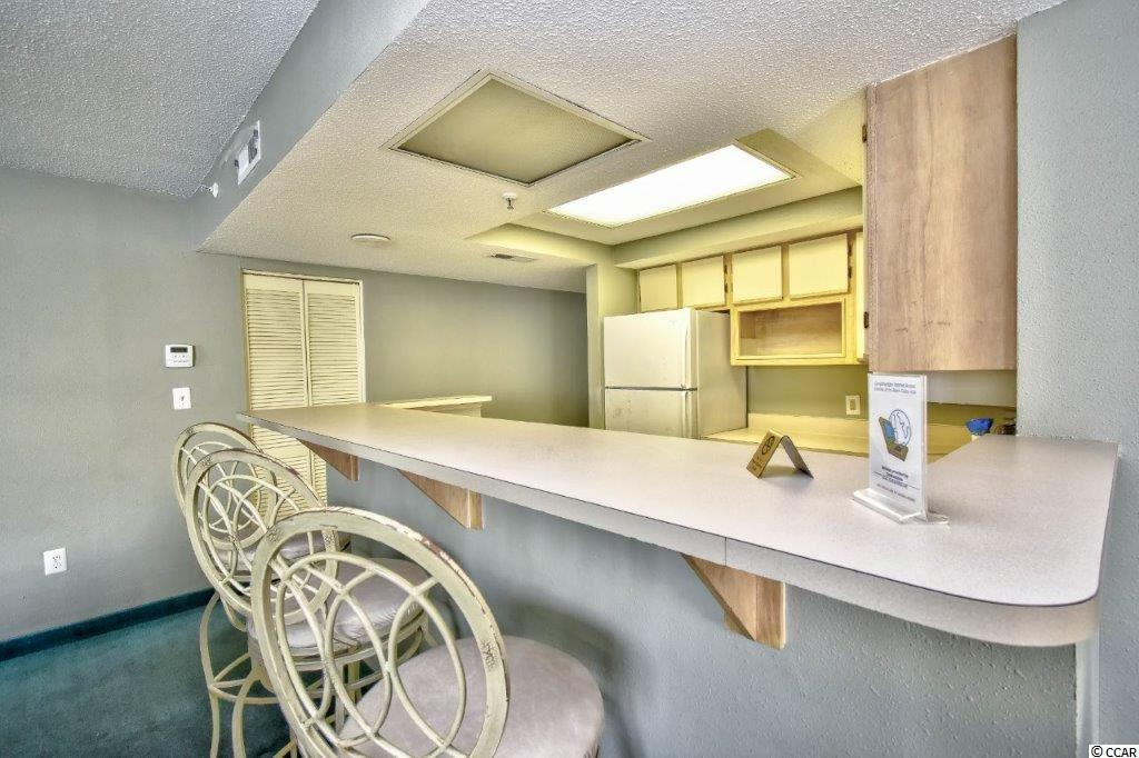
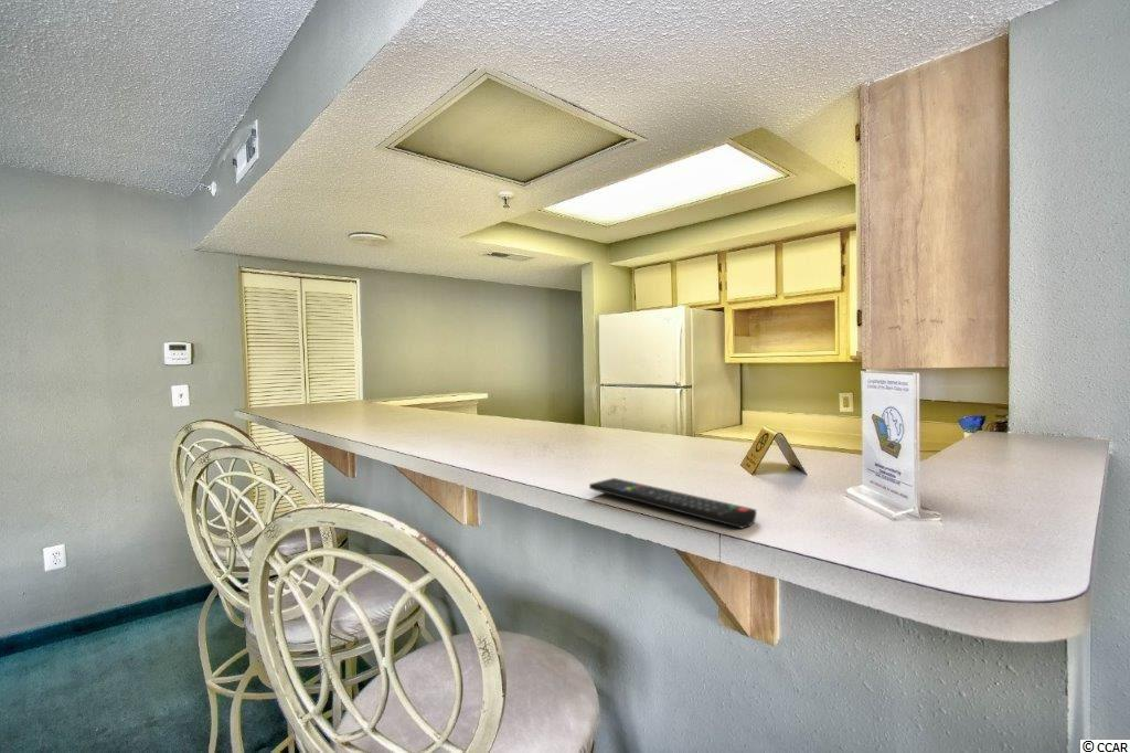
+ remote control [588,477,757,530]
